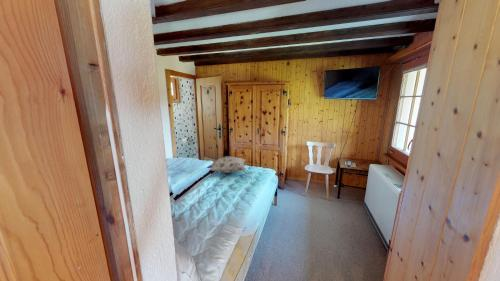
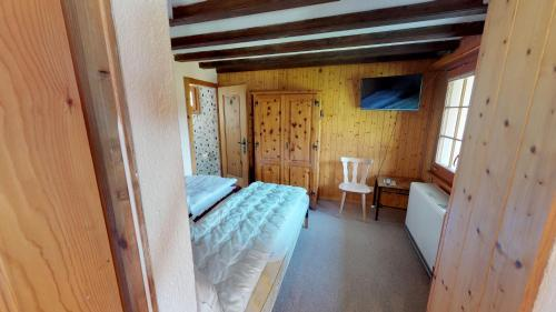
- decorative pillow [209,155,247,174]
